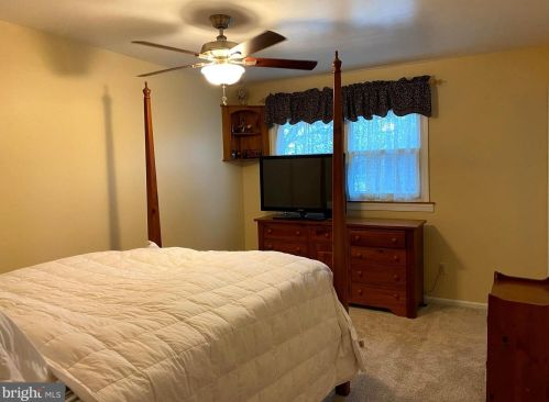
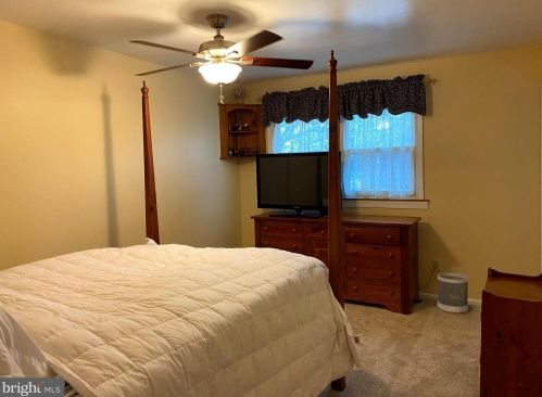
+ wastebasket [437,271,469,315]
